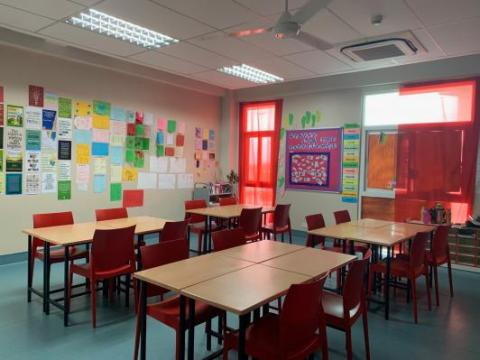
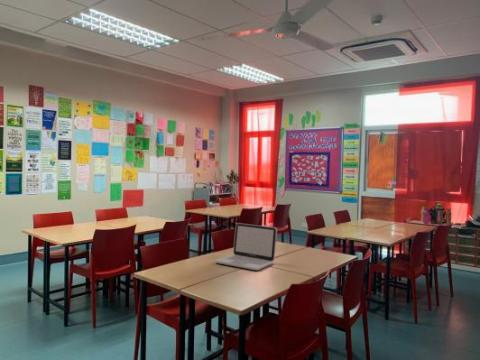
+ laptop [215,222,278,271]
